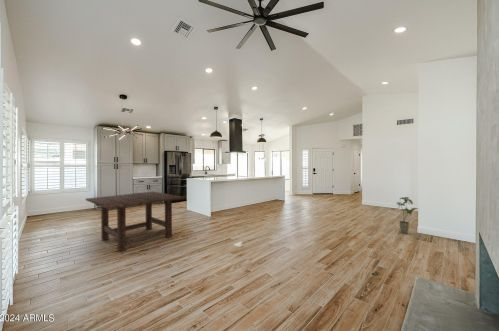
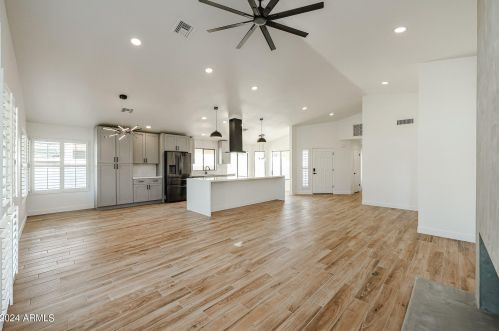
- house plant [396,196,419,235]
- dining table [85,191,185,253]
